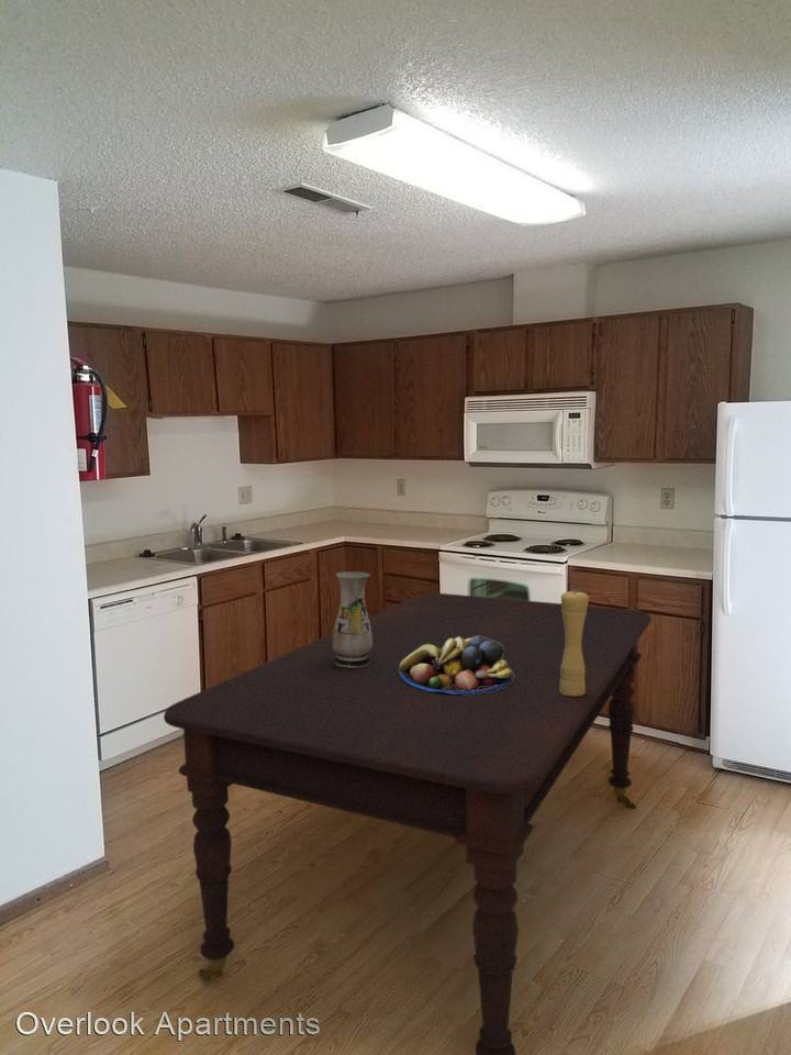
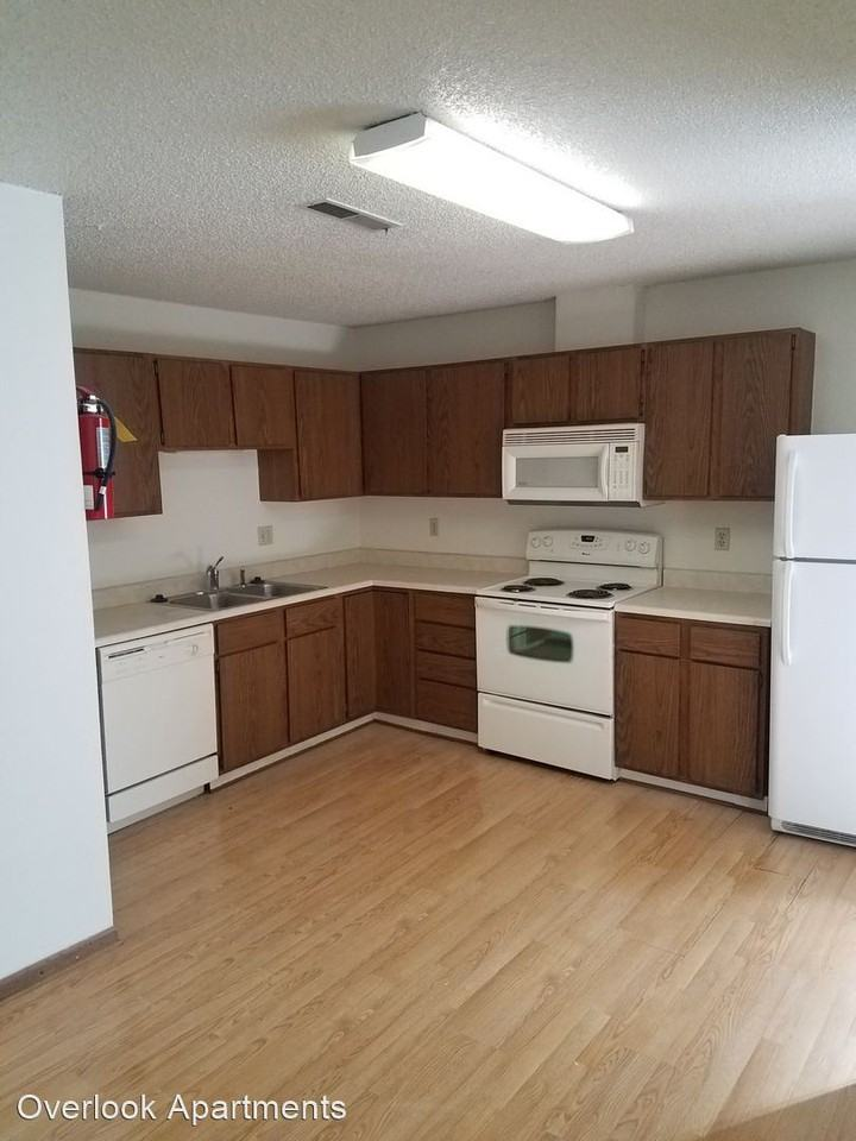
- pepper mill [560,589,590,697]
- dining table [163,592,653,1055]
- vase [332,570,372,668]
- fruit bowl [399,636,514,695]
